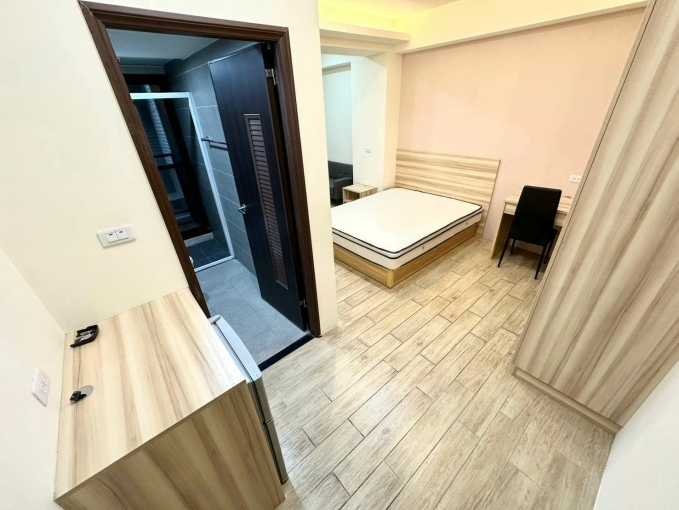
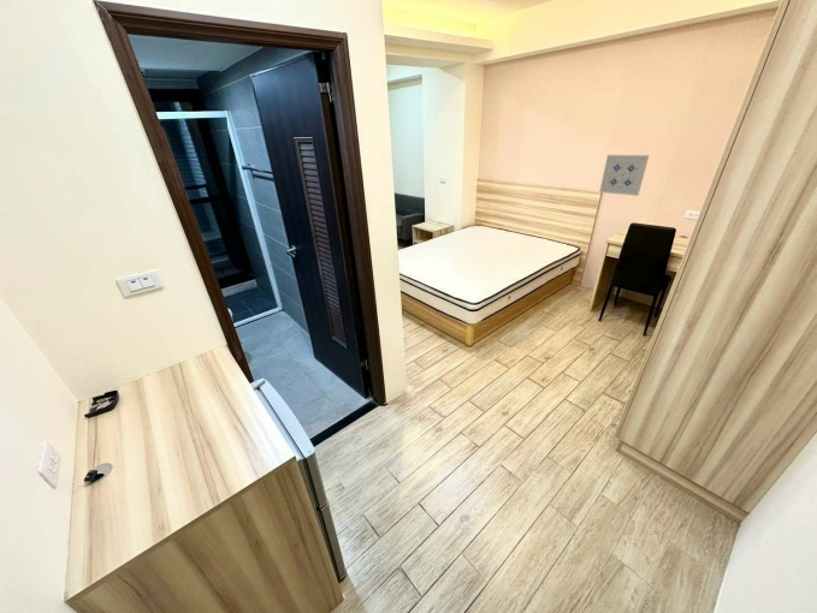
+ wall art [598,154,650,197]
